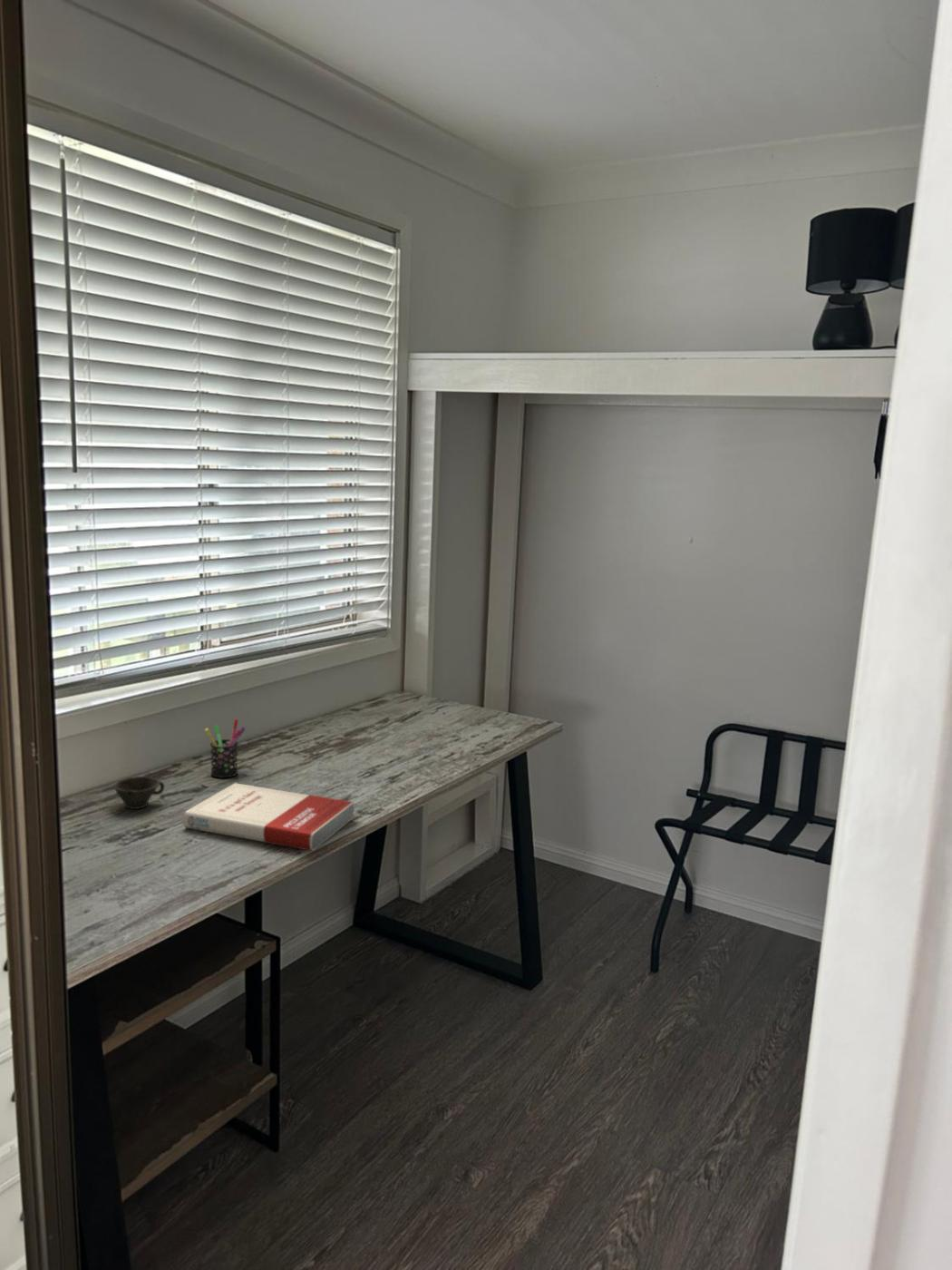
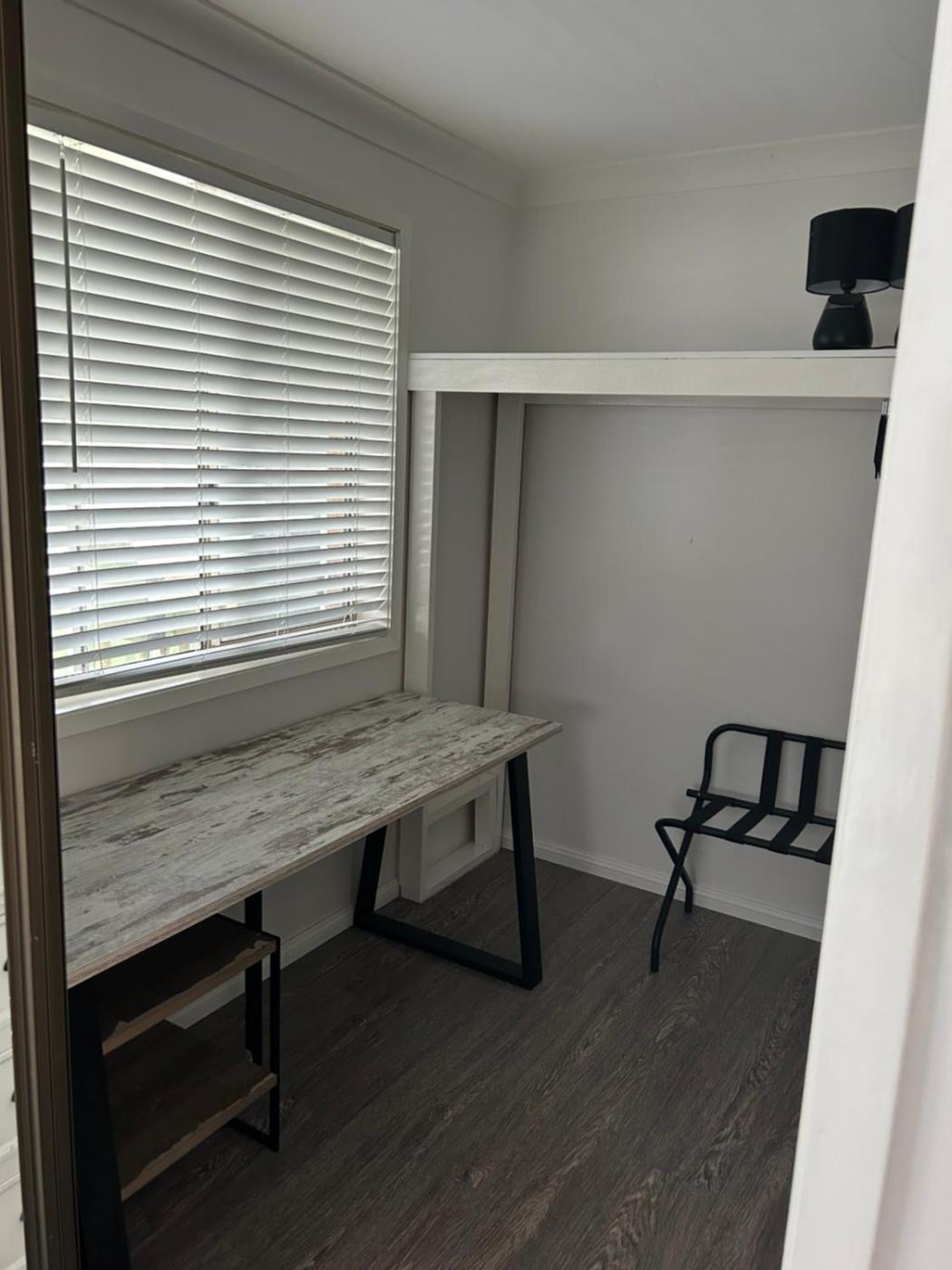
- cup [113,776,165,810]
- pen holder [204,718,246,778]
- book [182,782,355,852]
